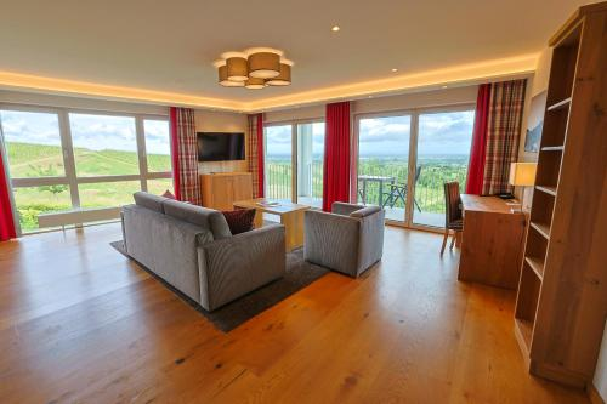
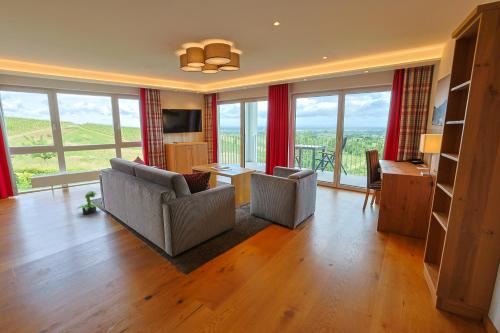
+ potted plant [75,190,102,215]
